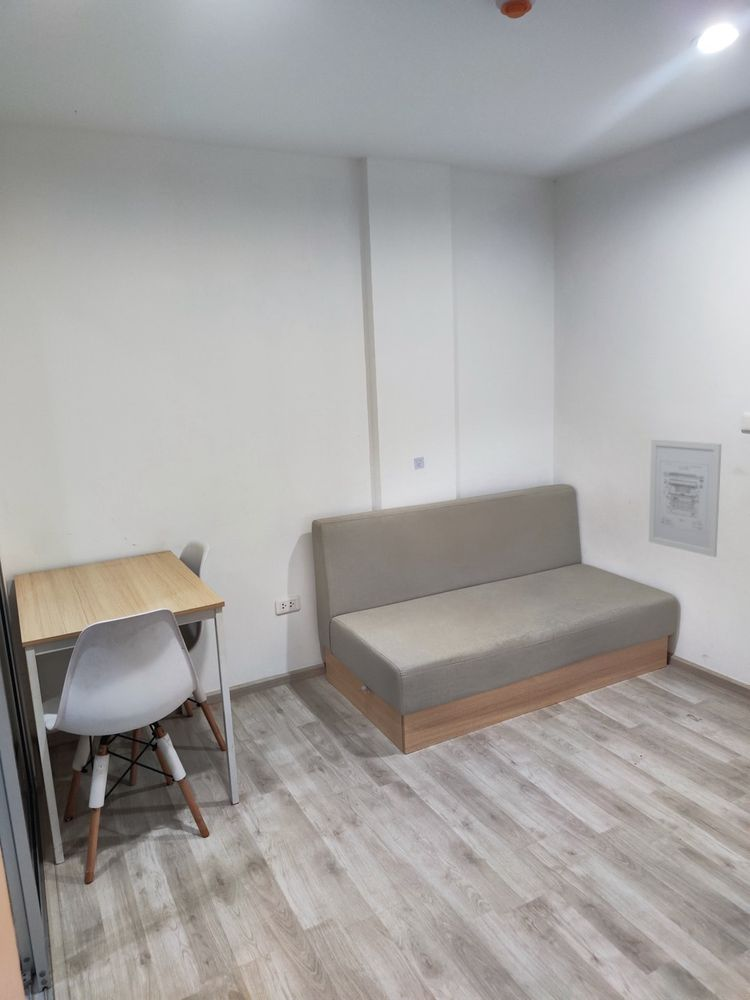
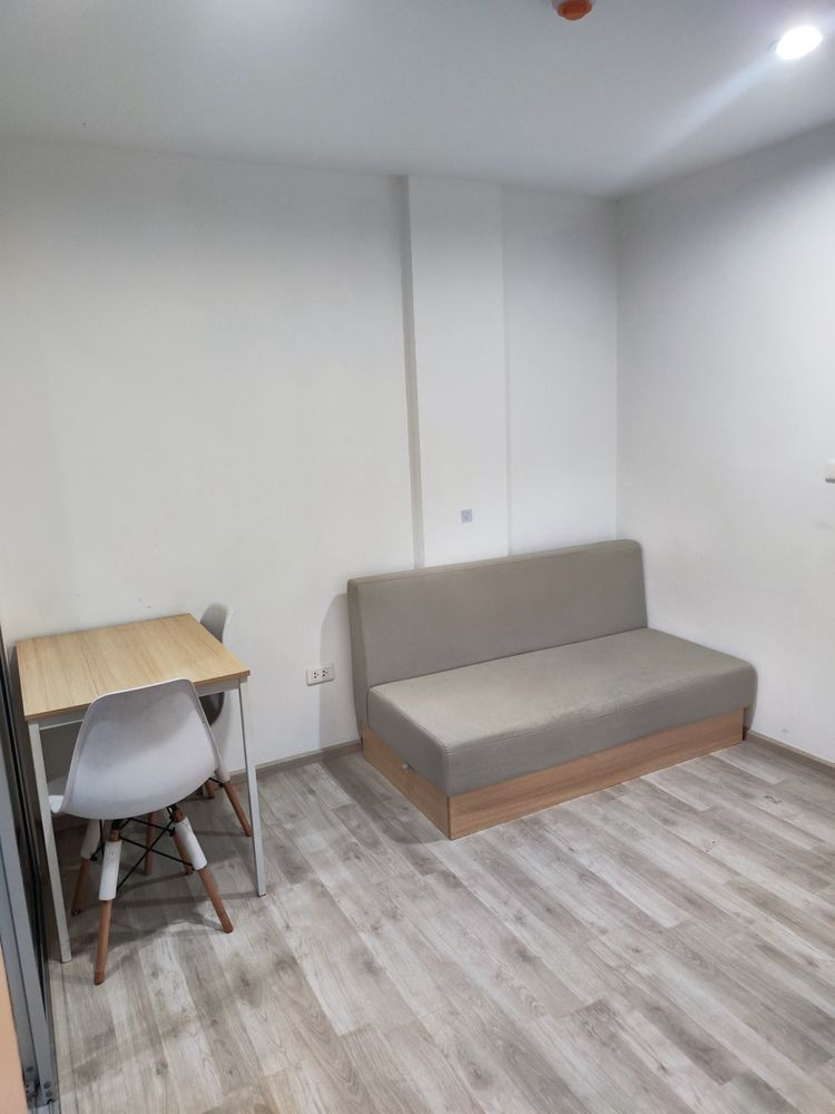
- wall art [648,438,722,558]
